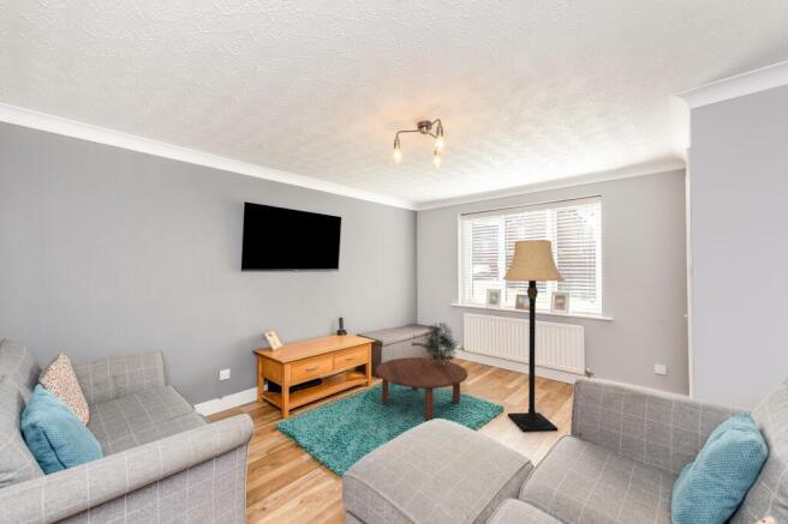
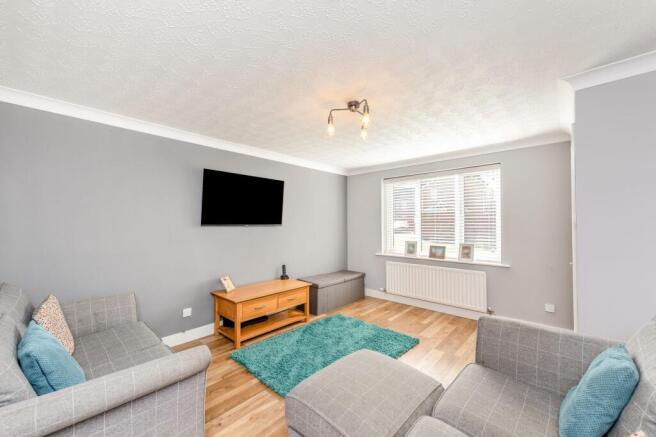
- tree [411,320,459,365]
- coffee table [375,356,468,422]
- lamp [502,239,566,433]
